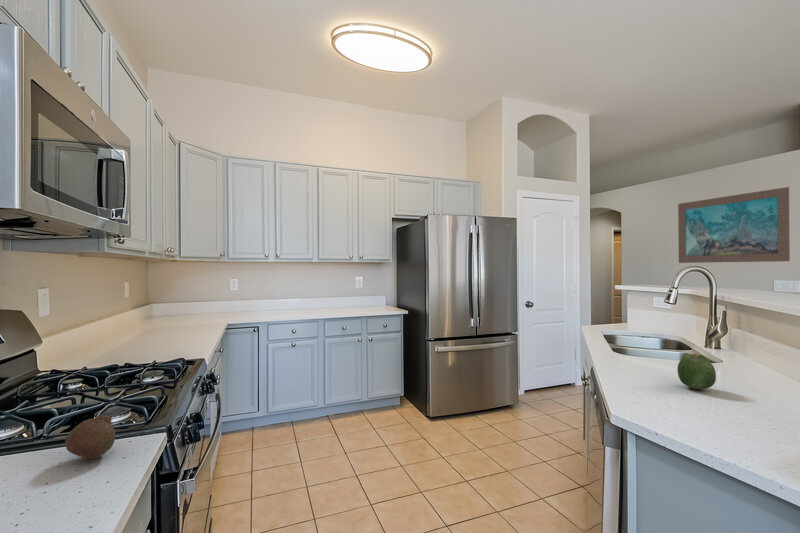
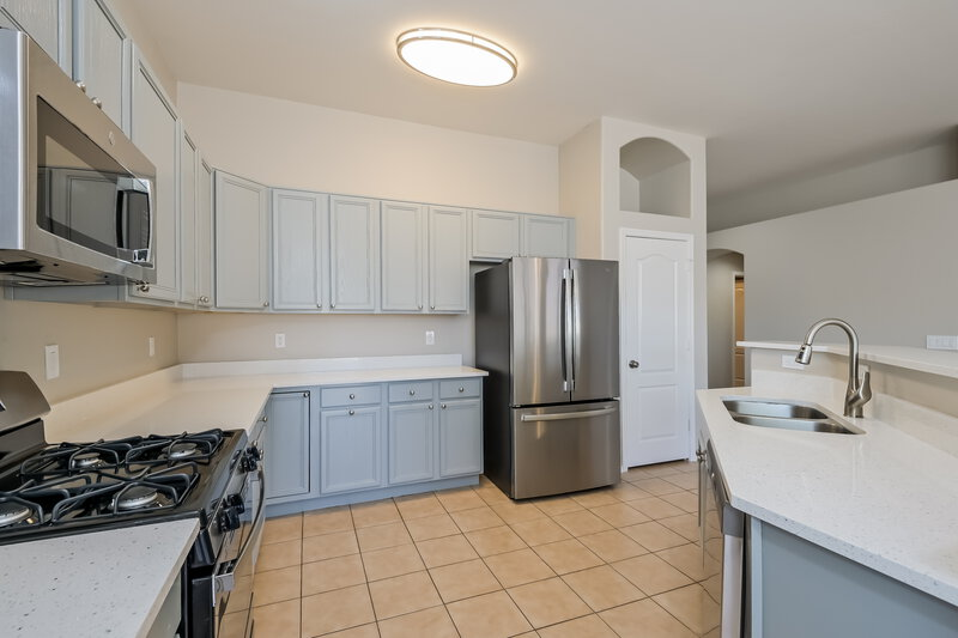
- fruit [64,414,116,460]
- wall art [677,186,791,264]
- fruit [677,353,717,390]
